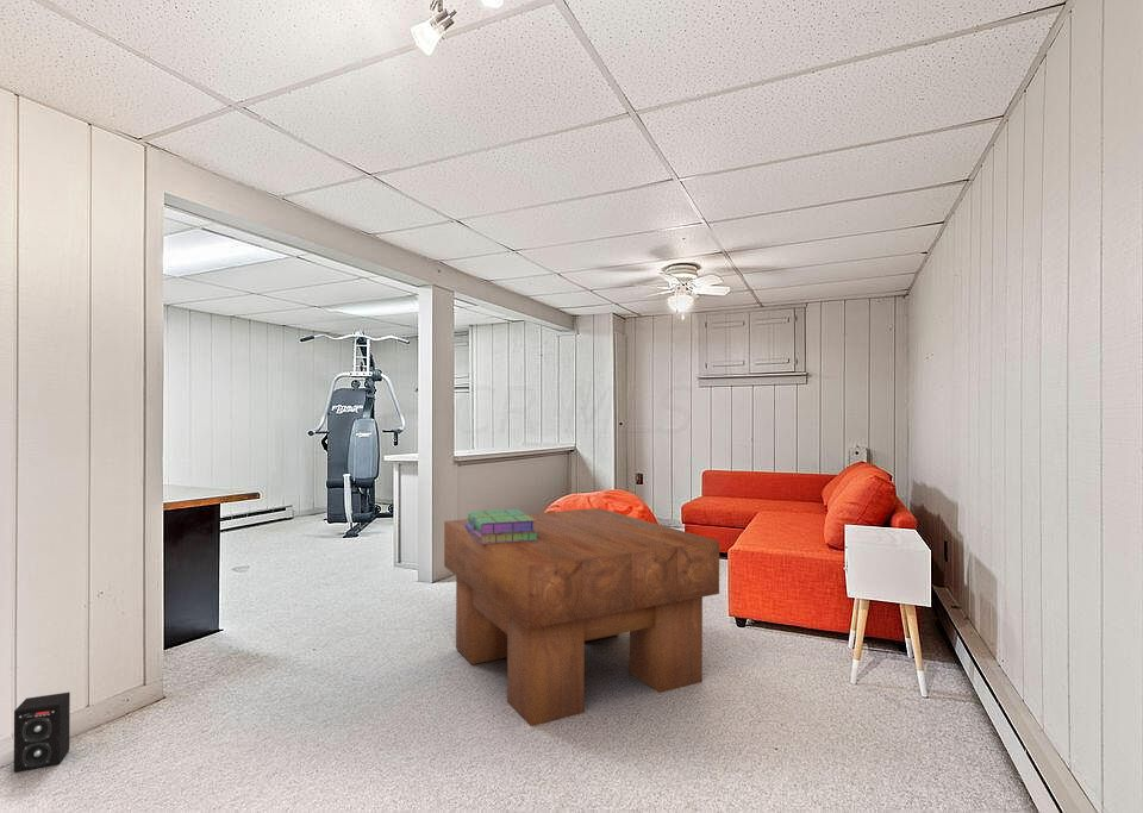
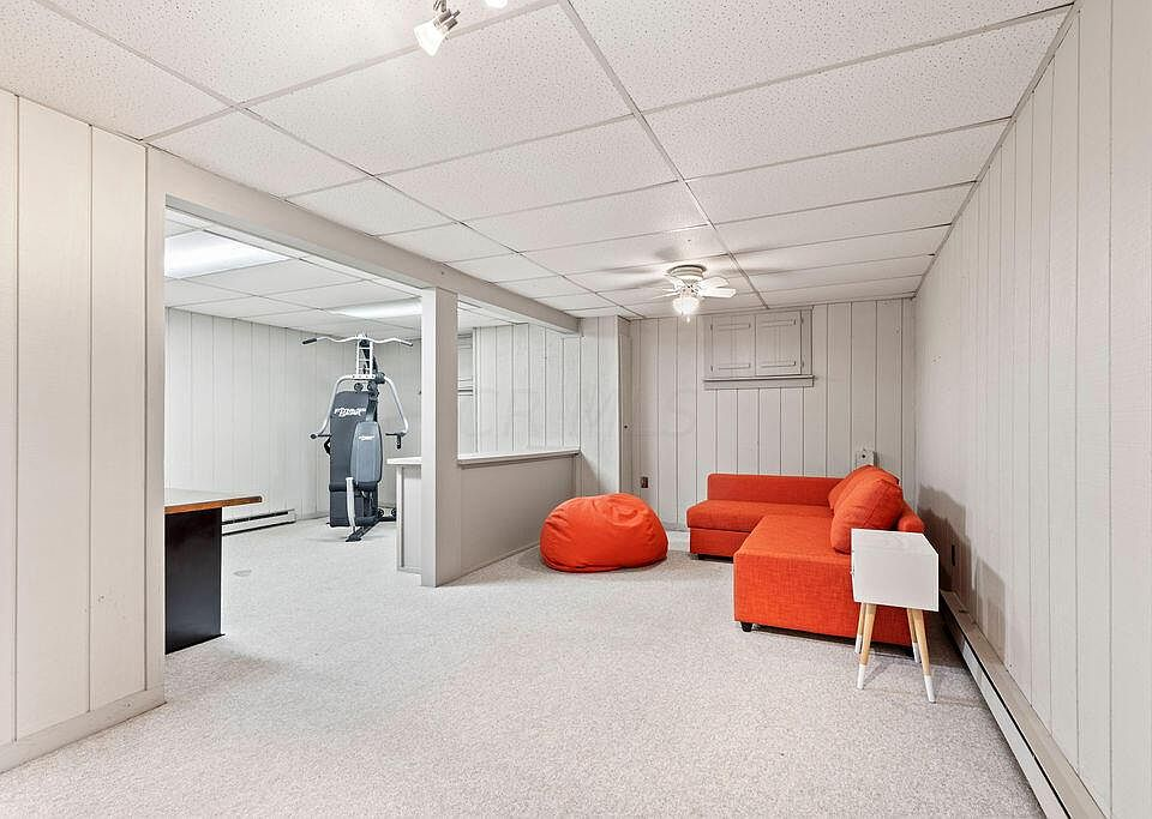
- stack of books [466,508,538,544]
- coffee table [443,507,720,727]
- stereo [13,692,71,774]
